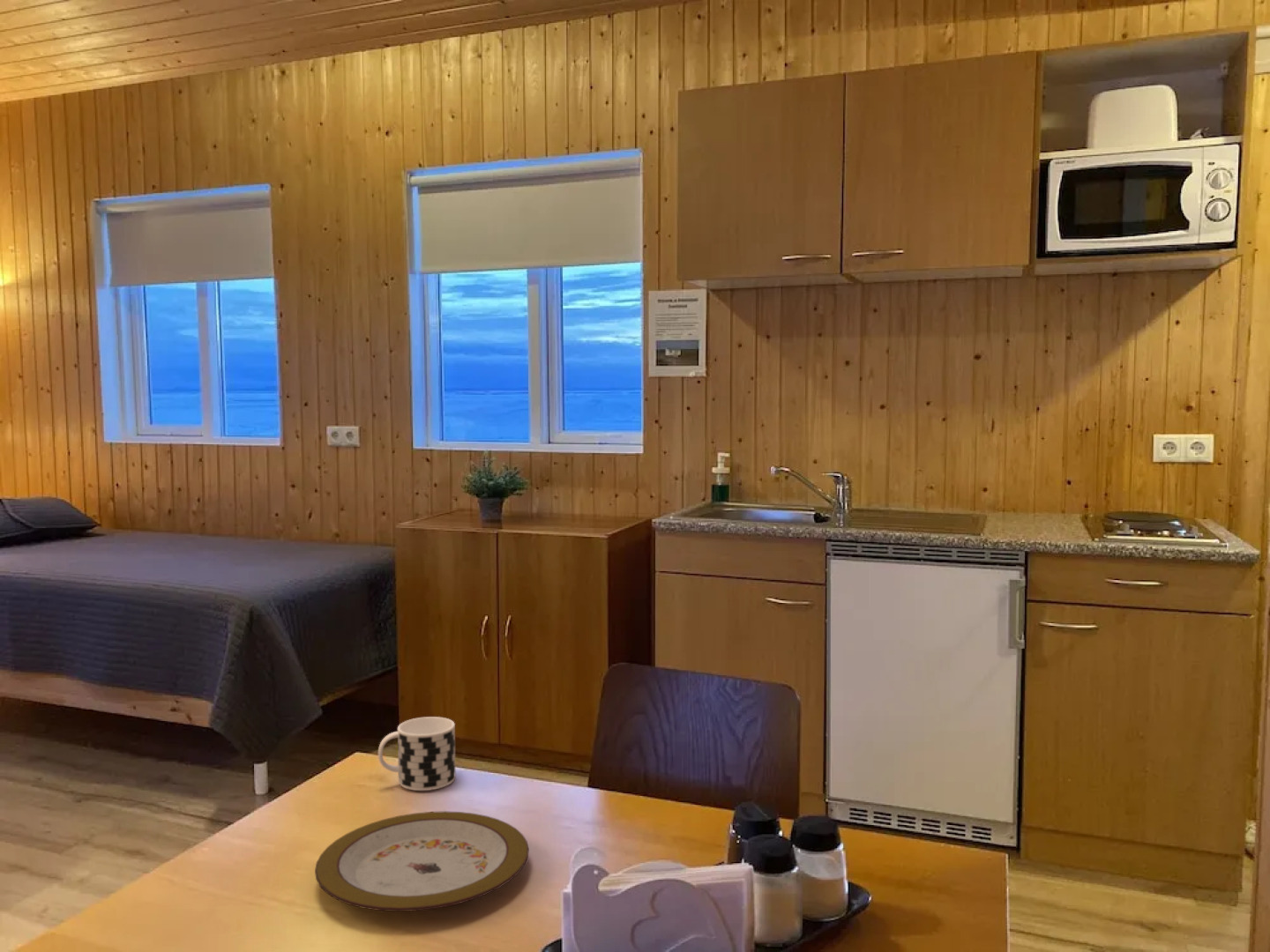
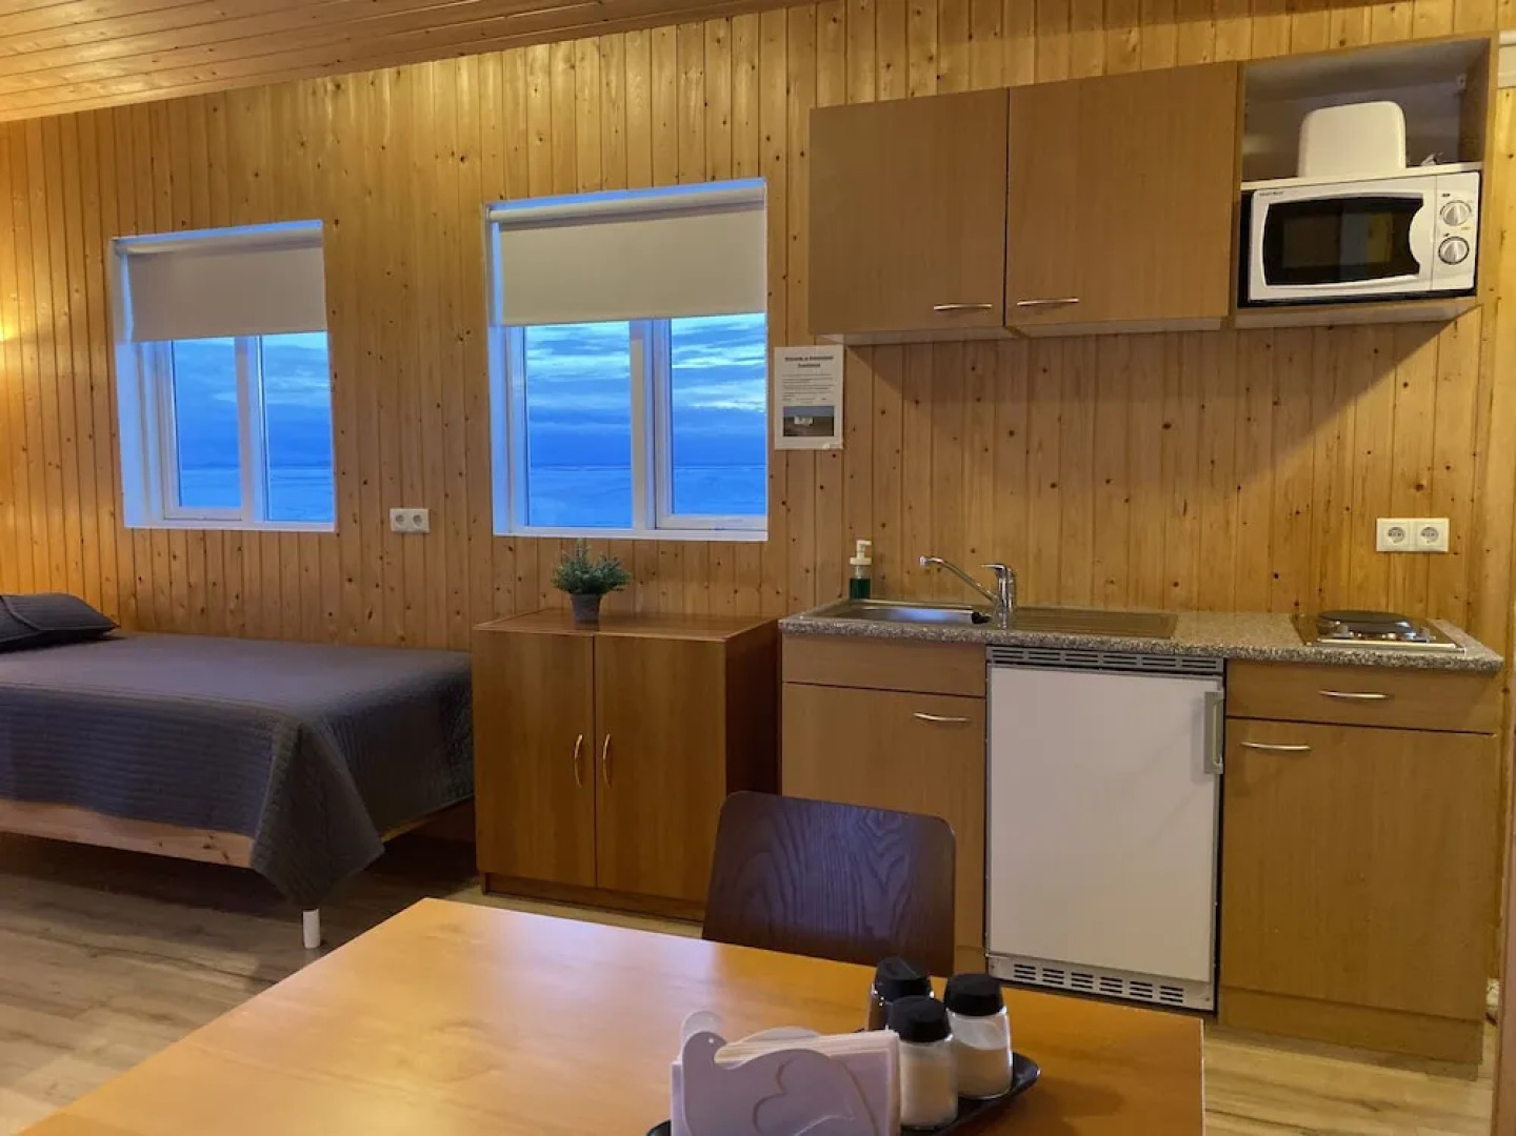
- plate [314,810,530,912]
- cup [377,716,456,792]
